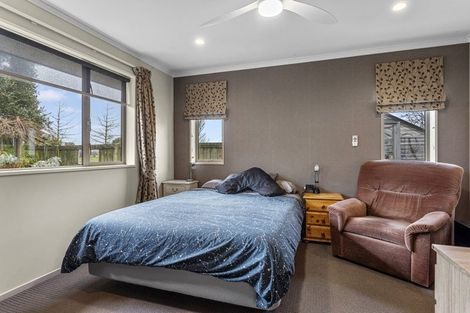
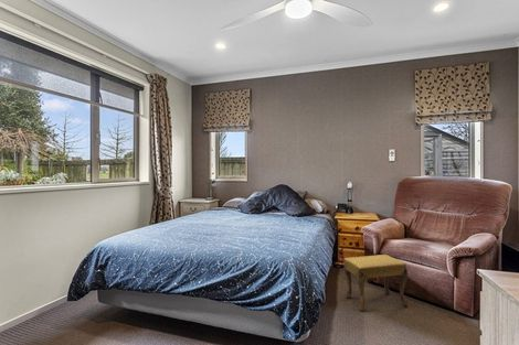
+ footstool [342,254,409,312]
